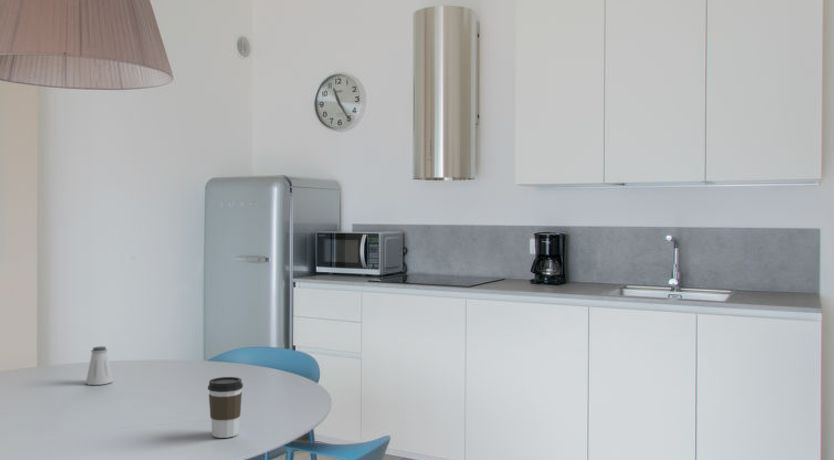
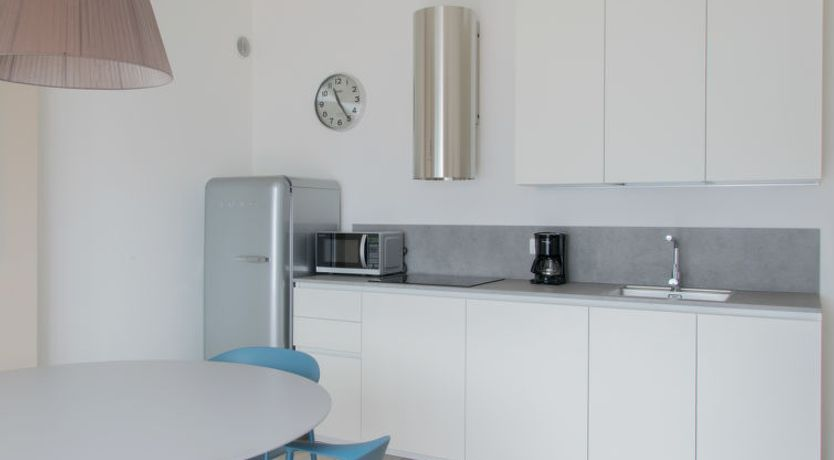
- saltshaker [85,346,114,386]
- coffee cup [207,376,244,439]
